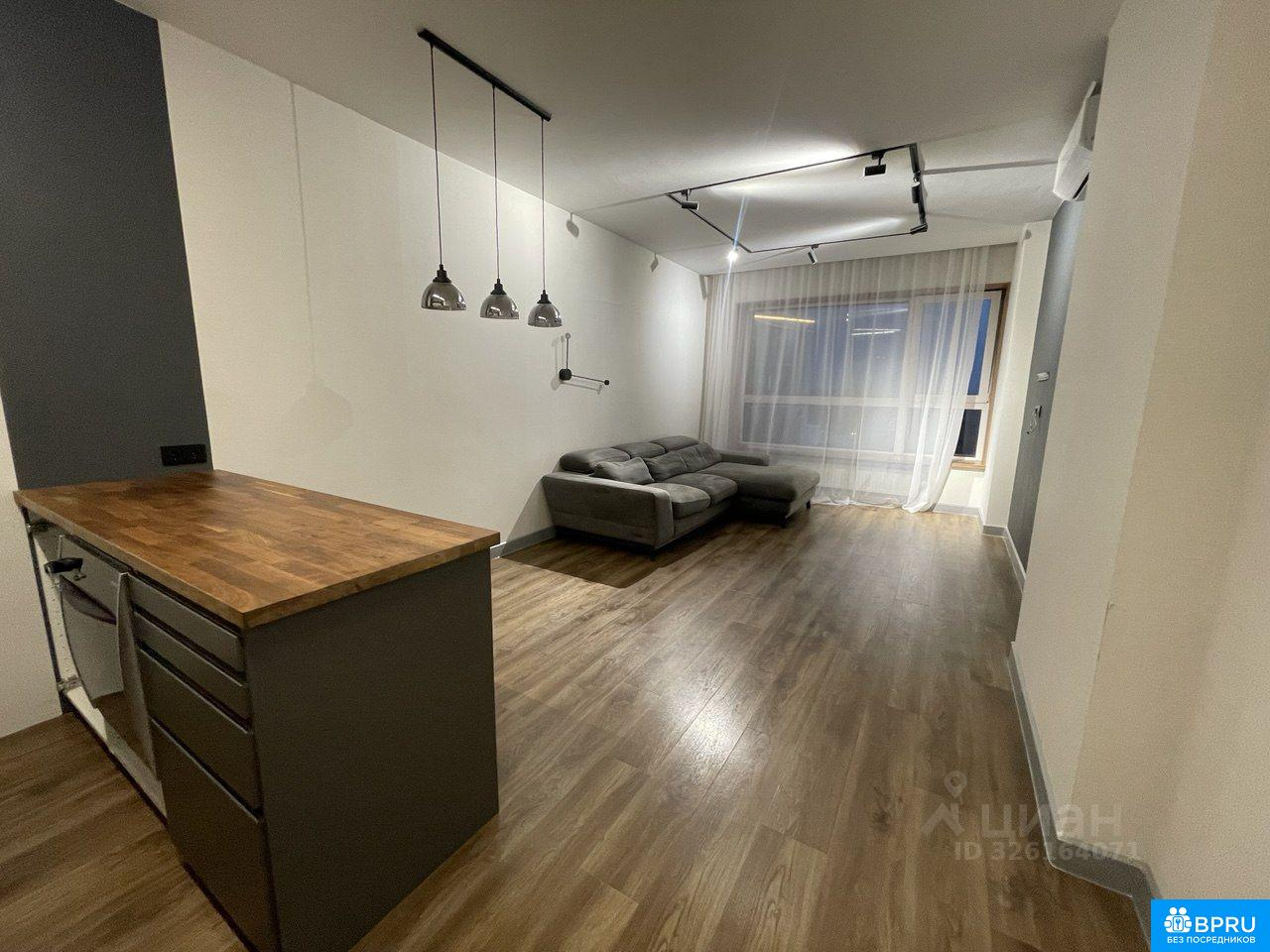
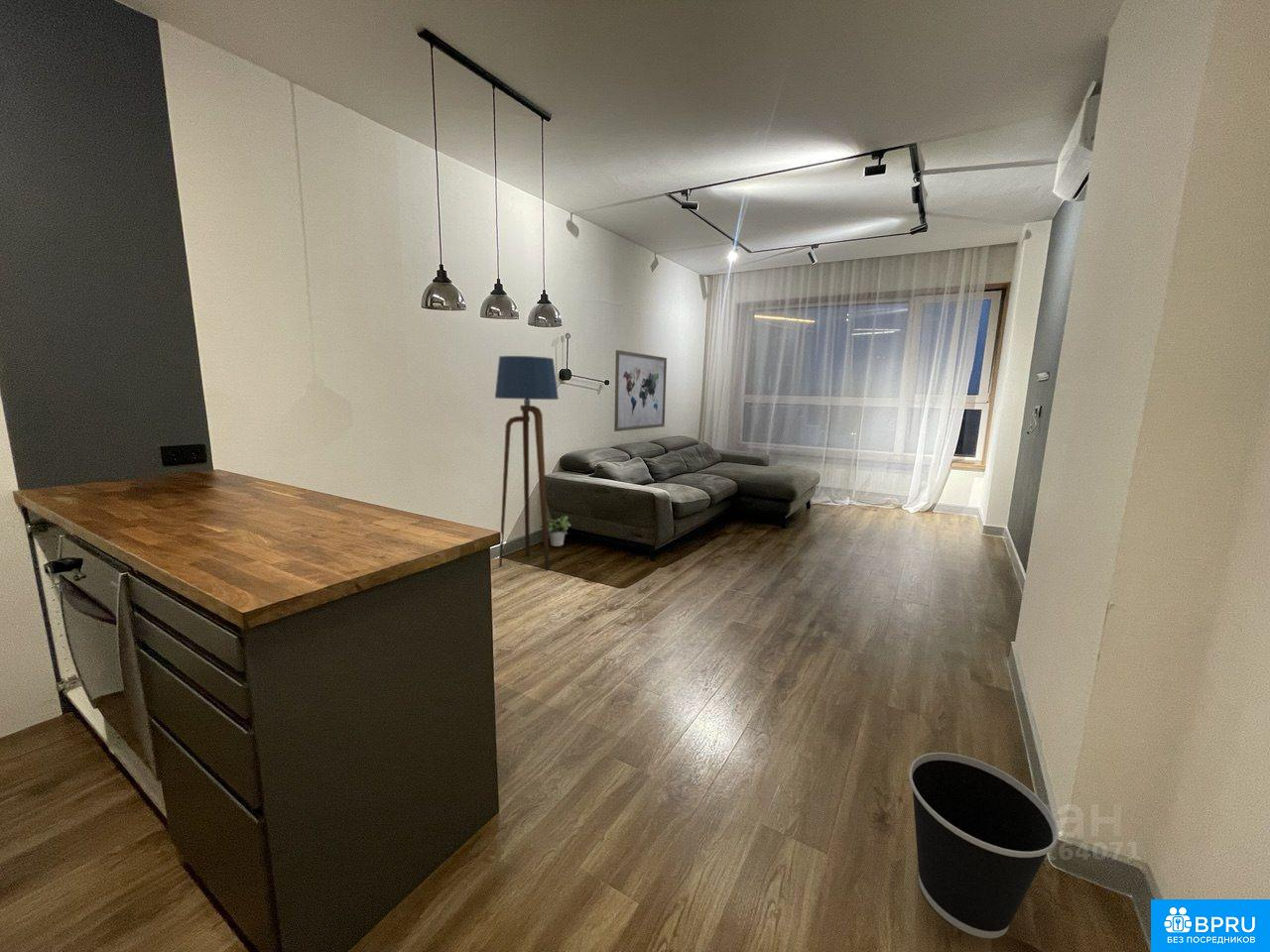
+ potted plant [539,515,572,547]
+ wastebasket [908,752,1060,939]
+ wall art [613,349,668,432]
+ floor lamp [494,355,560,571]
